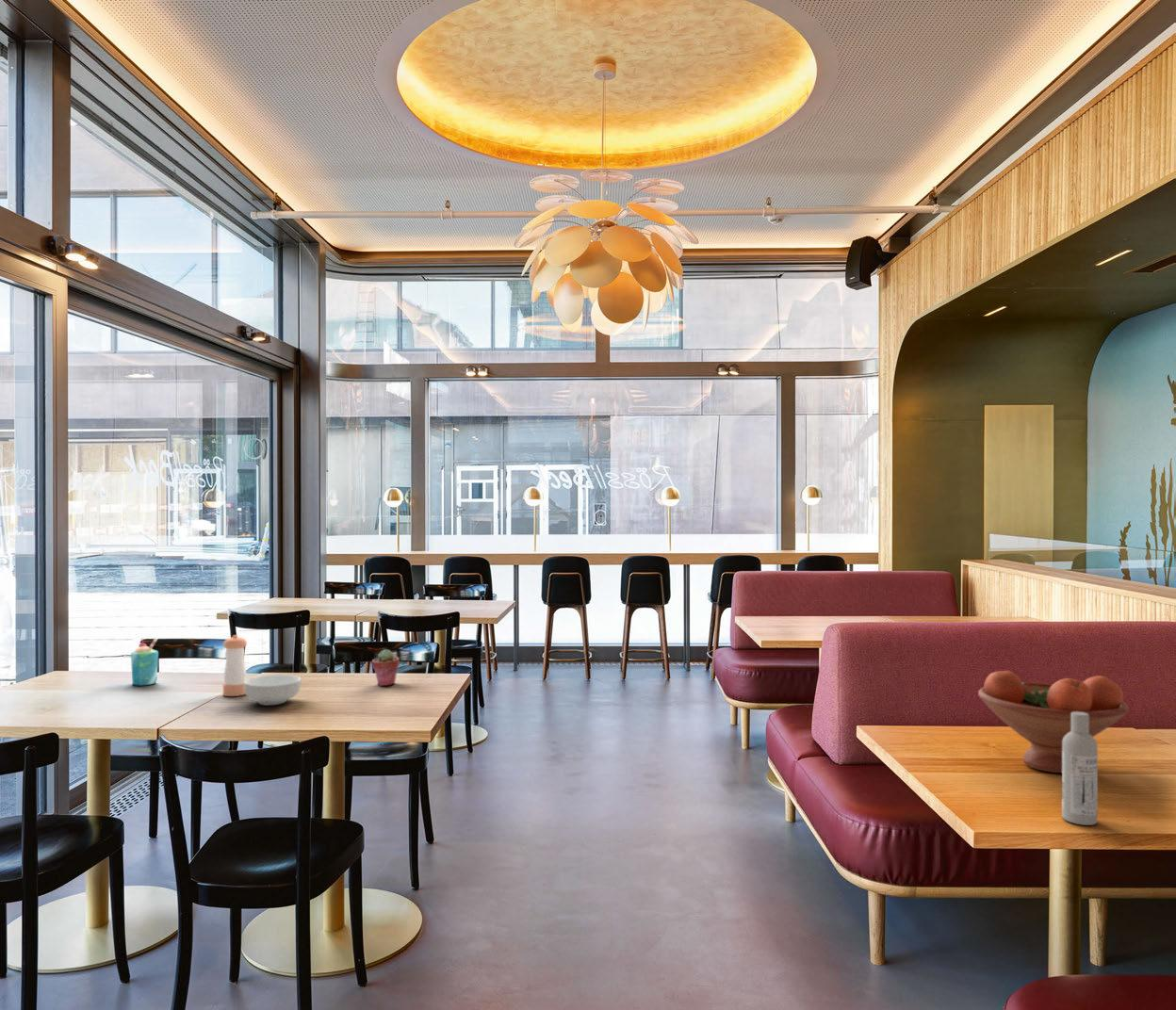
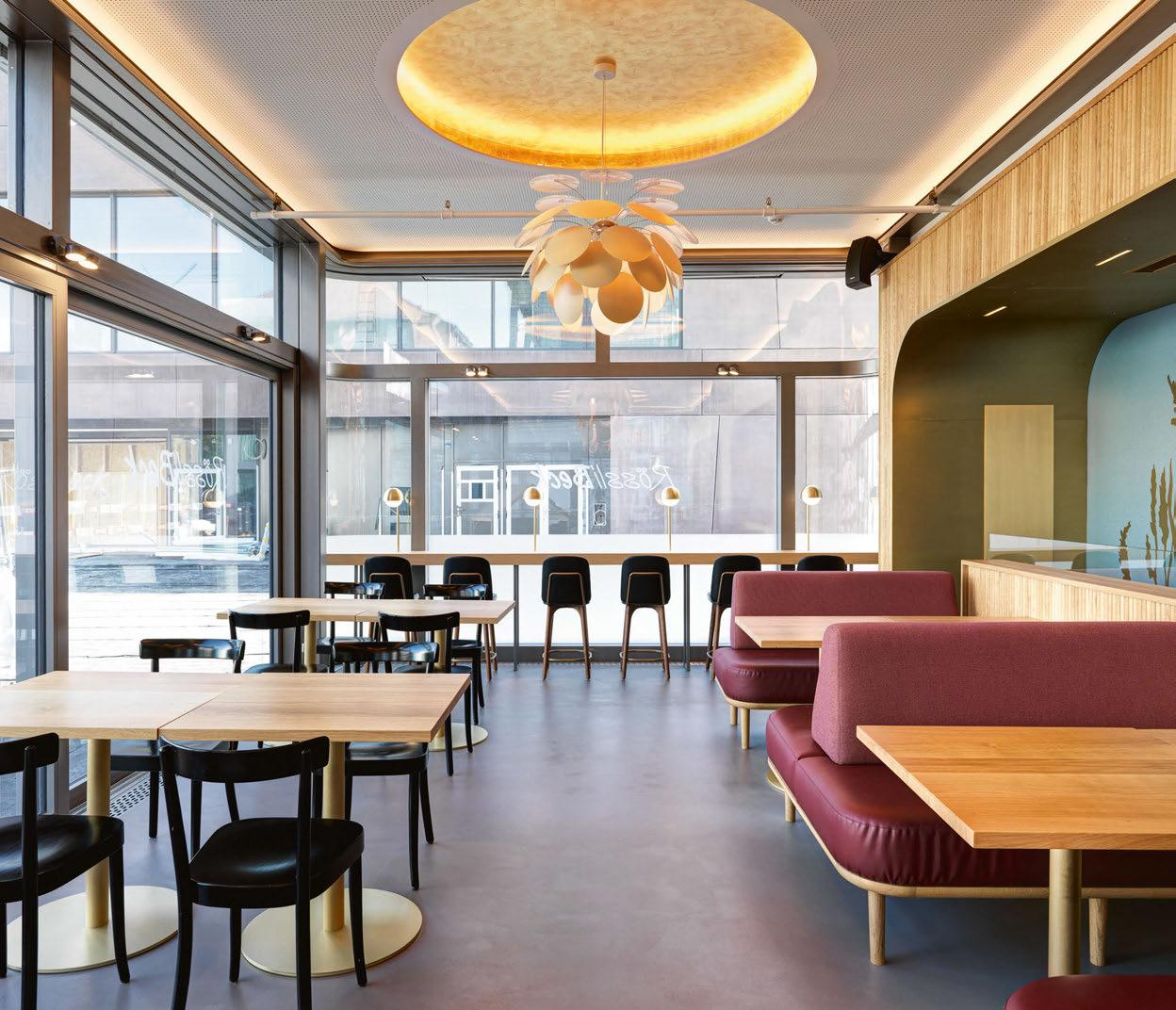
- pepper shaker [222,634,248,697]
- potted succulent [371,648,400,687]
- bottle [1061,711,1099,826]
- fruit bowl [977,670,1130,774]
- milkshake [130,636,159,686]
- cereal bowl [244,674,302,706]
